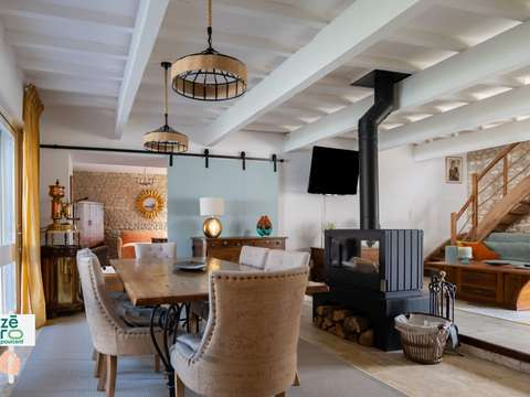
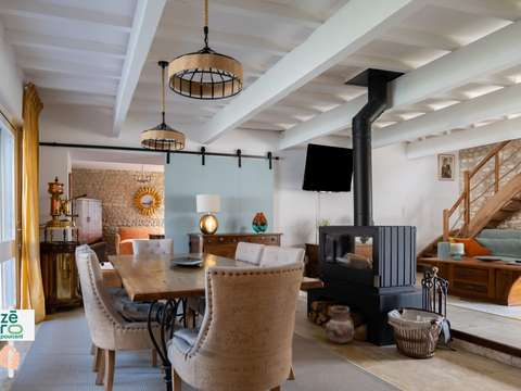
+ ceramic pot [325,305,355,345]
